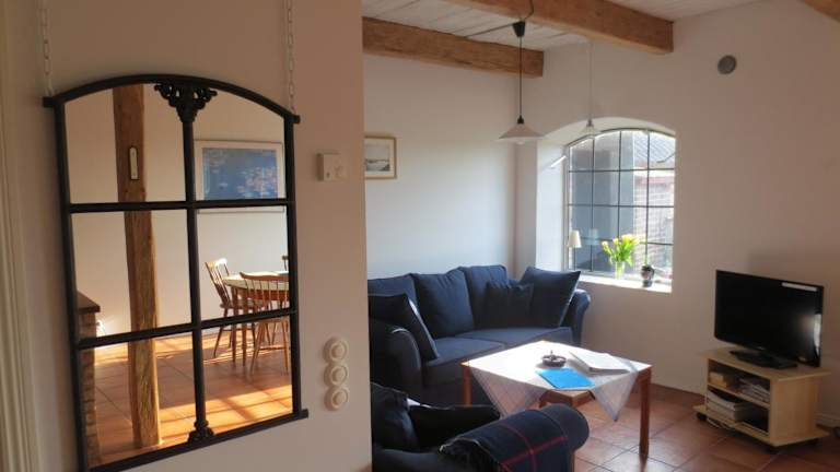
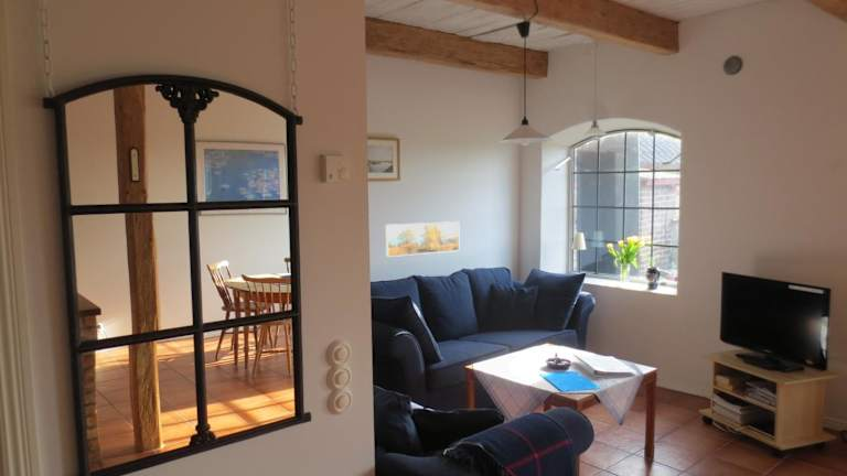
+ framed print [384,220,461,258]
